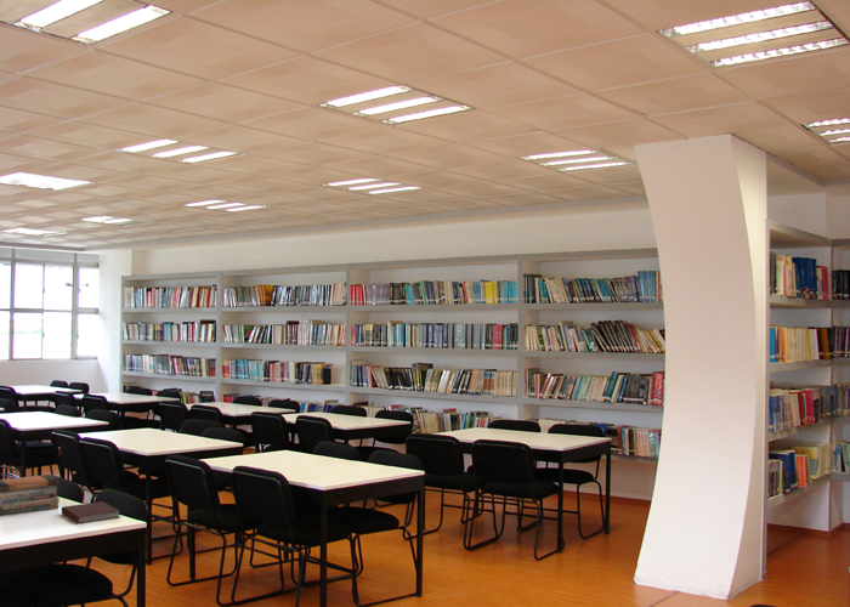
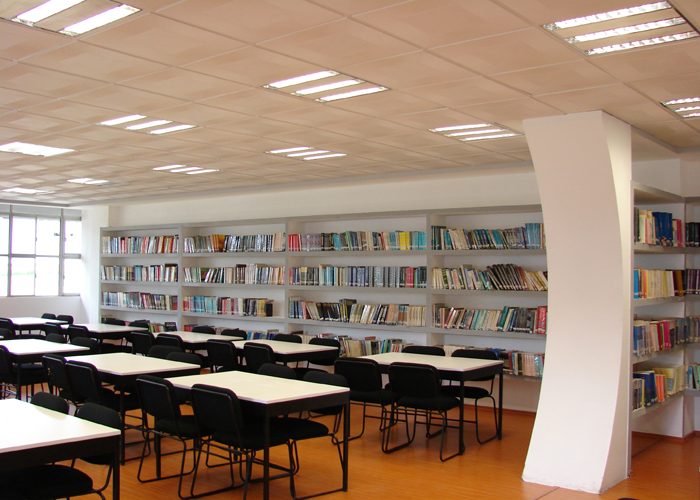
- notebook [61,500,121,524]
- book stack [0,473,62,516]
